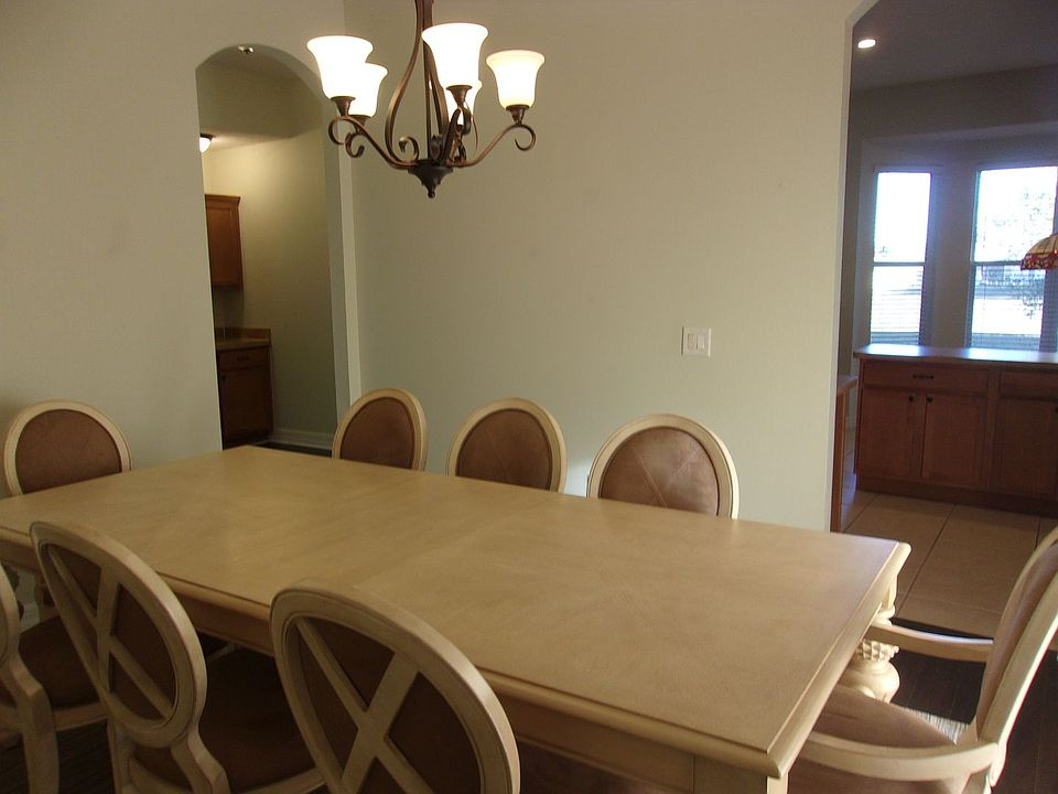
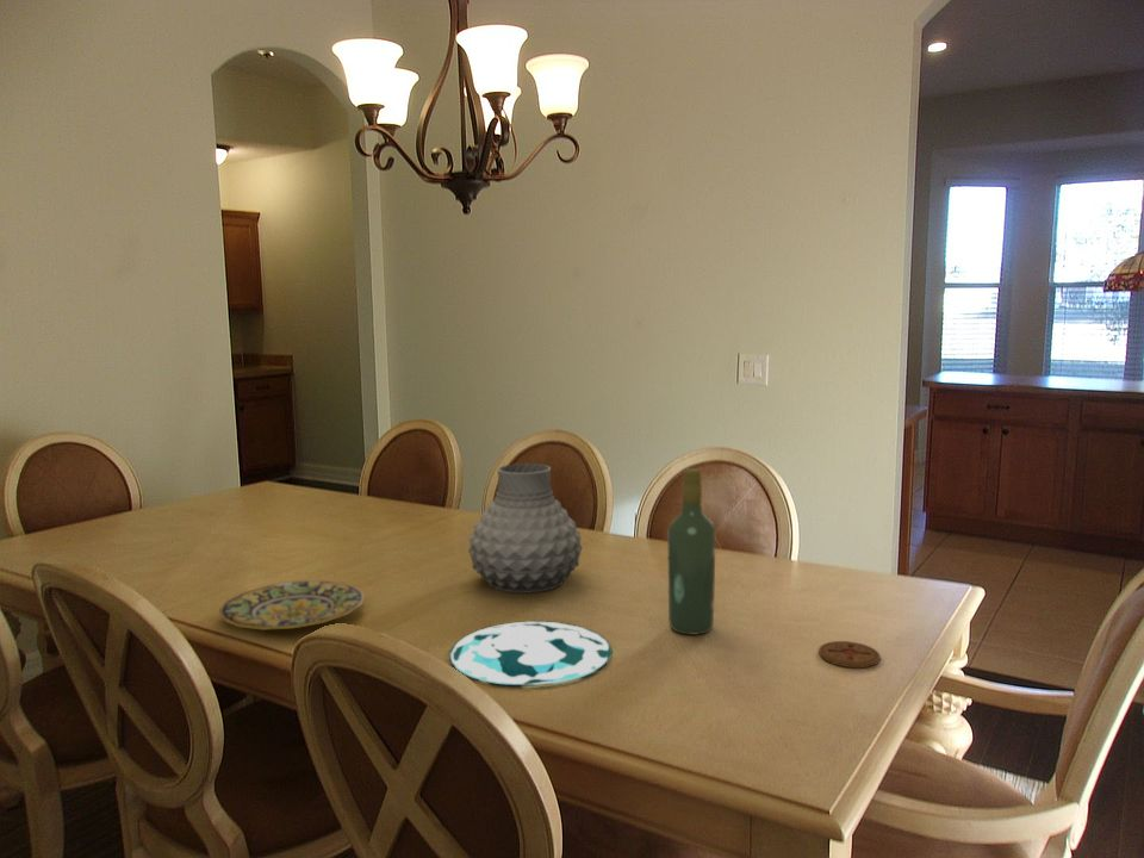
+ plate [448,620,613,686]
+ vase [467,462,583,595]
+ plate [218,579,367,632]
+ wine bottle [666,467,716,636]
+ coaster [817,640,882,669]
